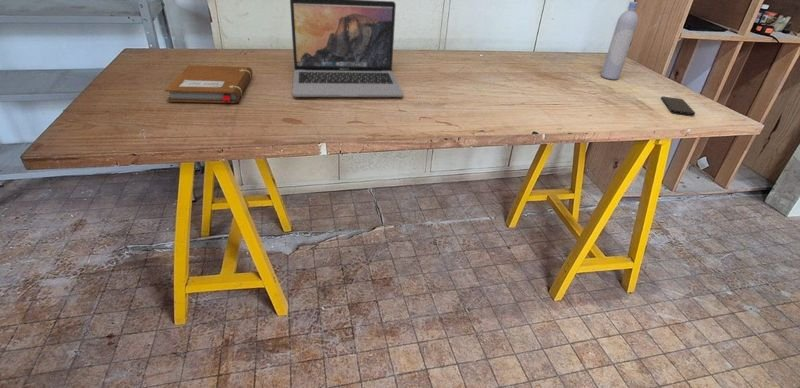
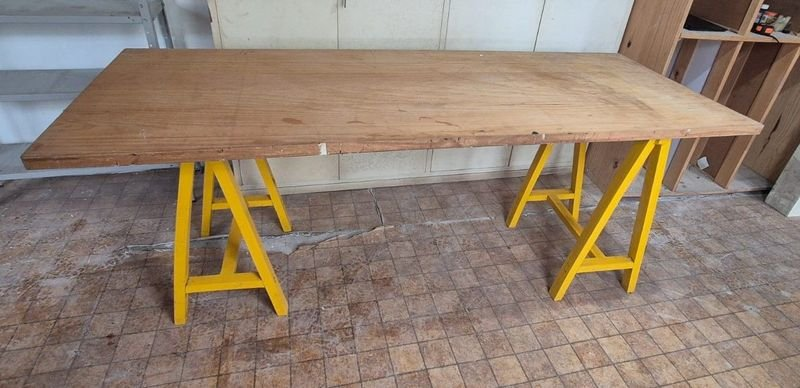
- smartphone [660,95,696,116]
- notebook [164,64,254,104]
- bottle [600,0,639,81]
- laptop [289,0,404,98]
